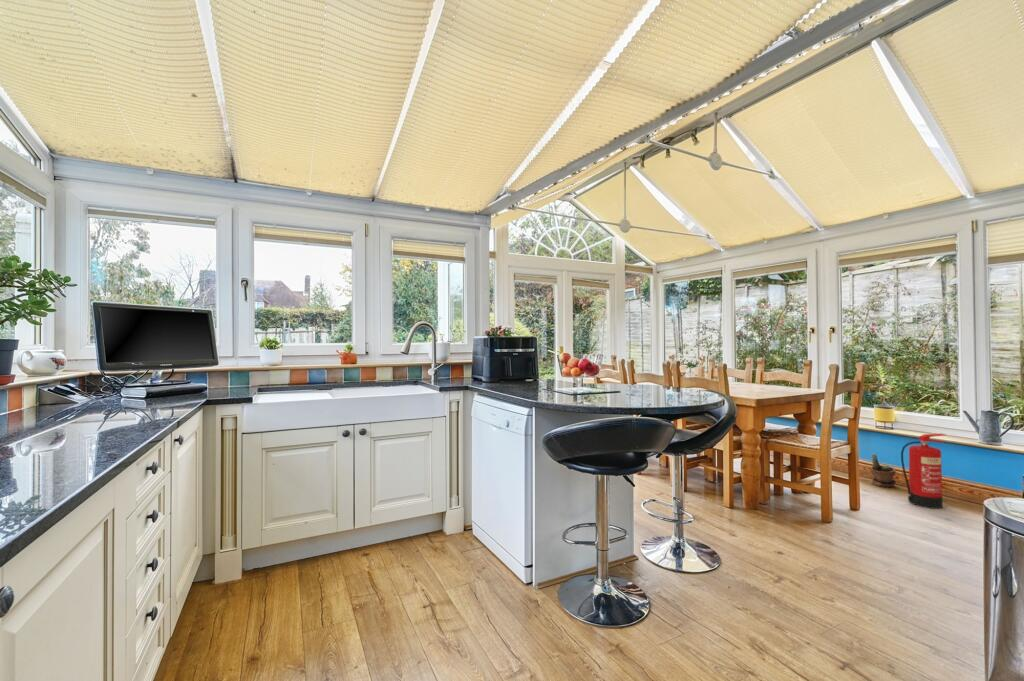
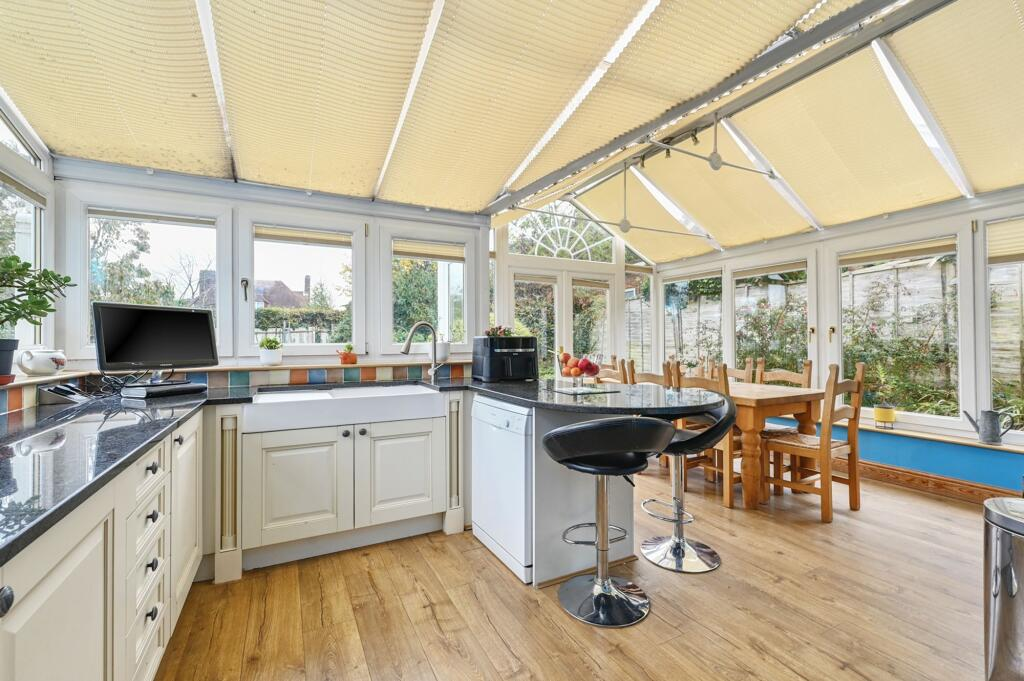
- potted plant [870,452,897,488]
- fire extinguisher [900,433,946,510]
